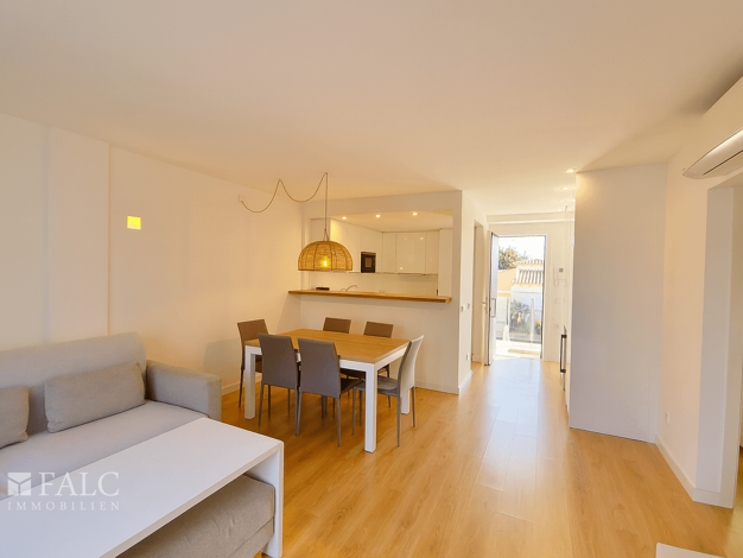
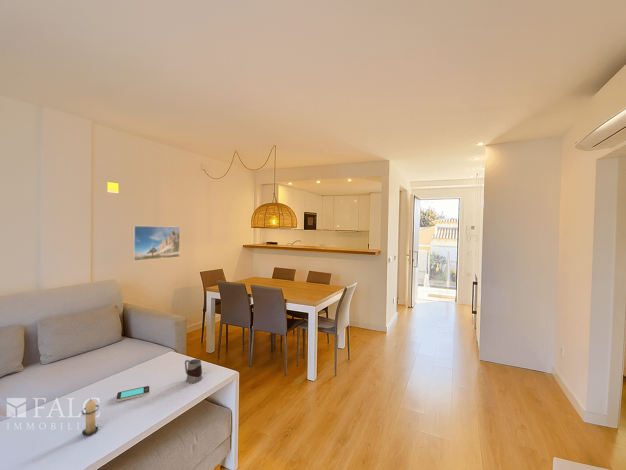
+ candle [81,397,100,437]
+ mug [184,358,204,384]
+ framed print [131,225,181,262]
+ smartphone [115,385,150,402]
